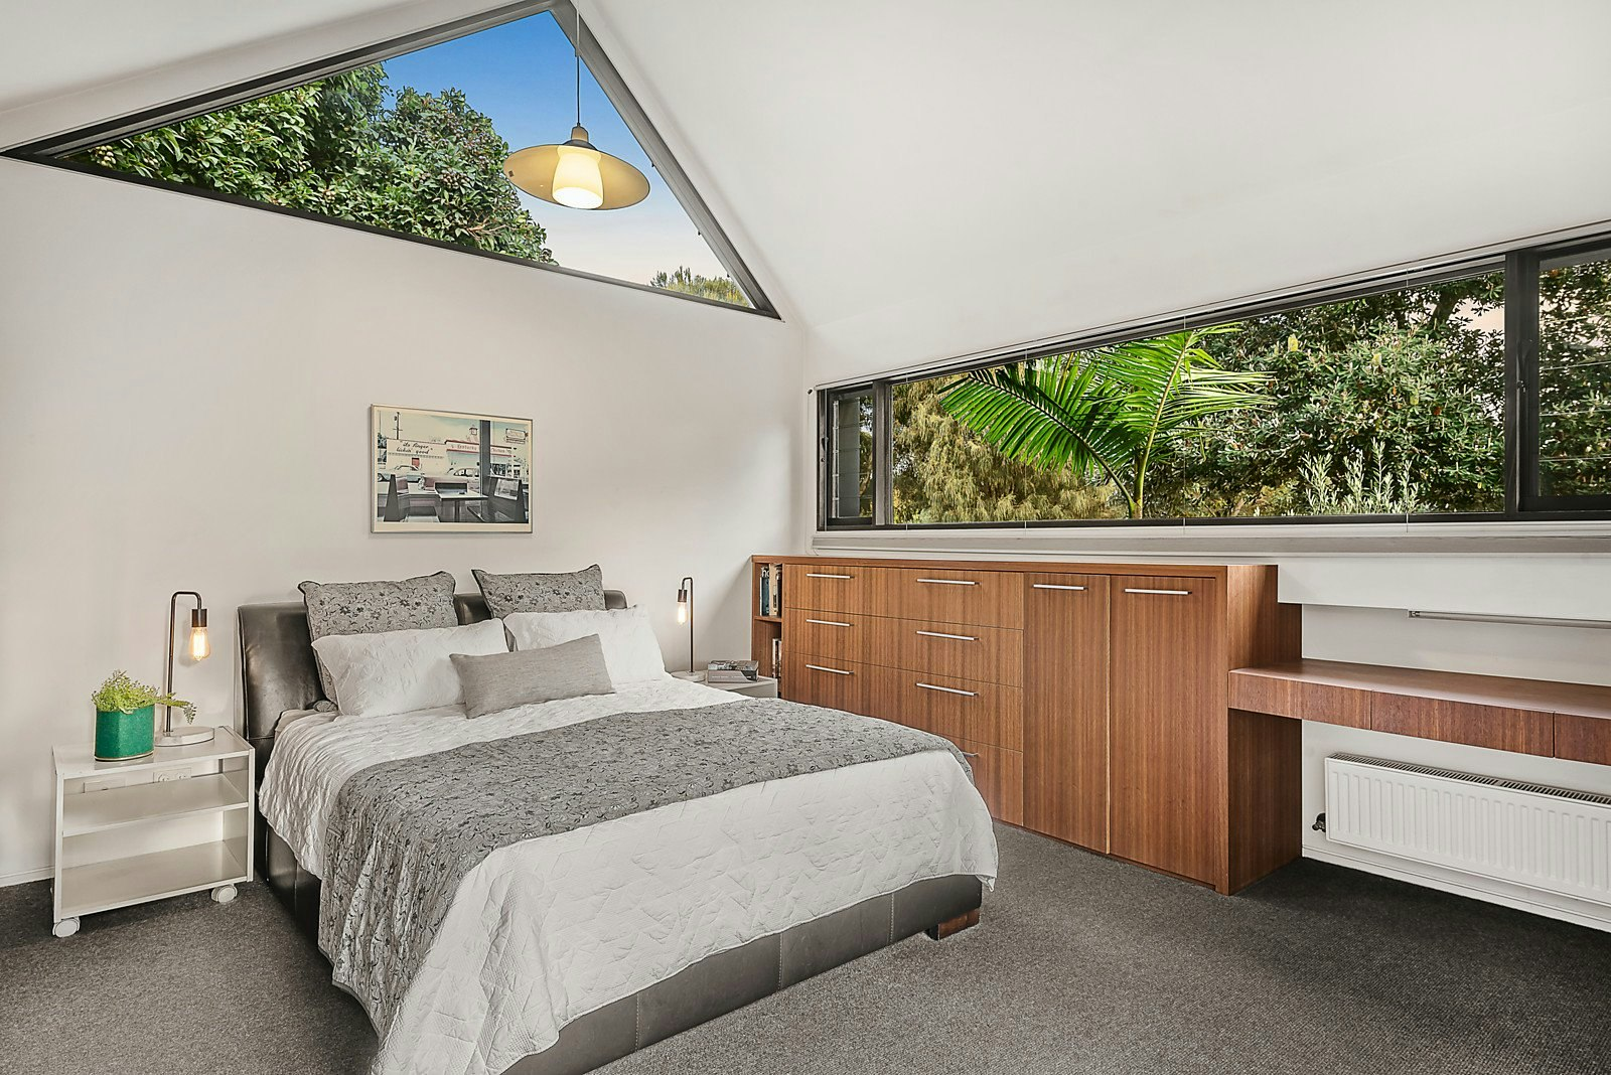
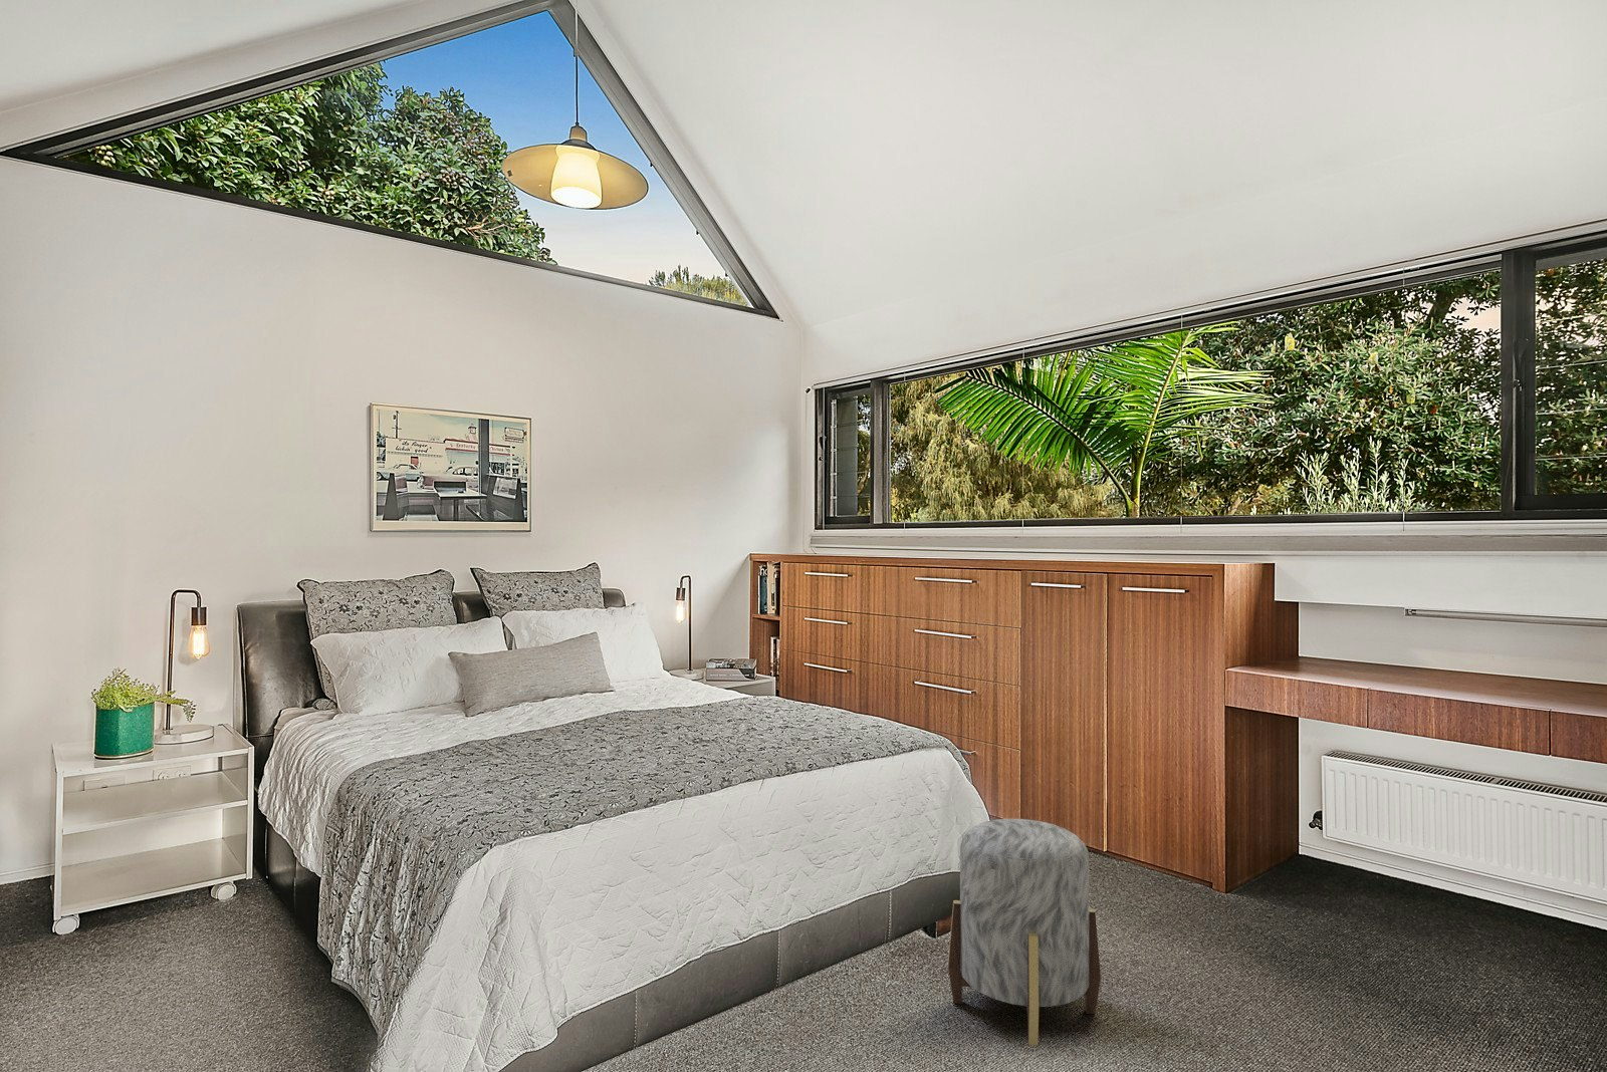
+ stool [948,818,1102,1047]
